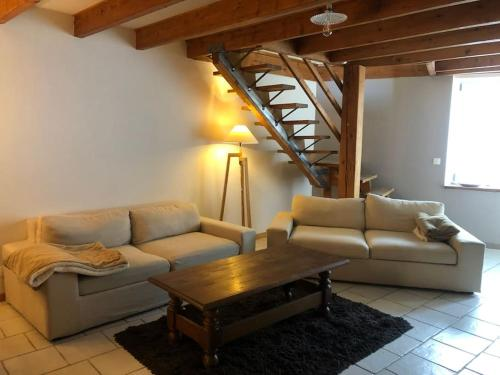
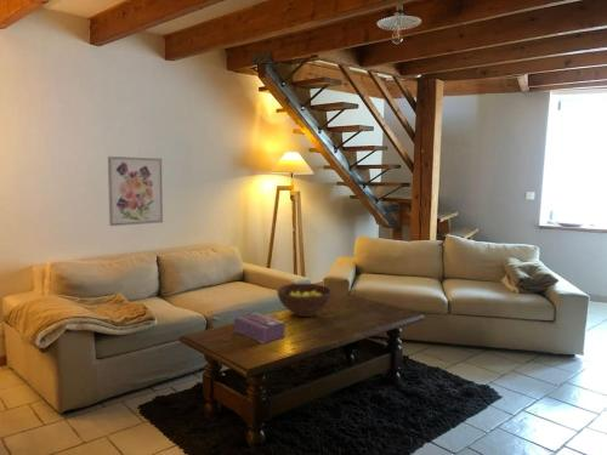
+ wall art [107,155,164,227]
+ tissue box [233,312,287,345]
+ fruit bowl [276,283,333,318]
